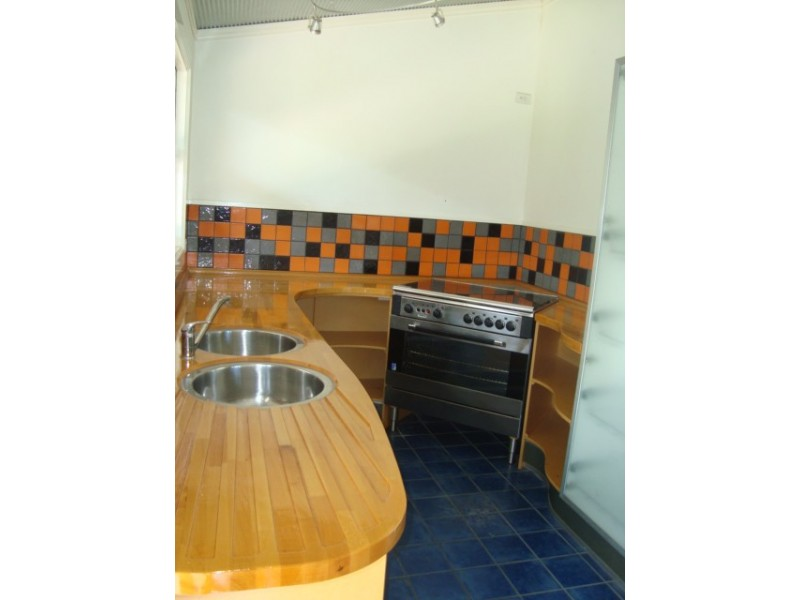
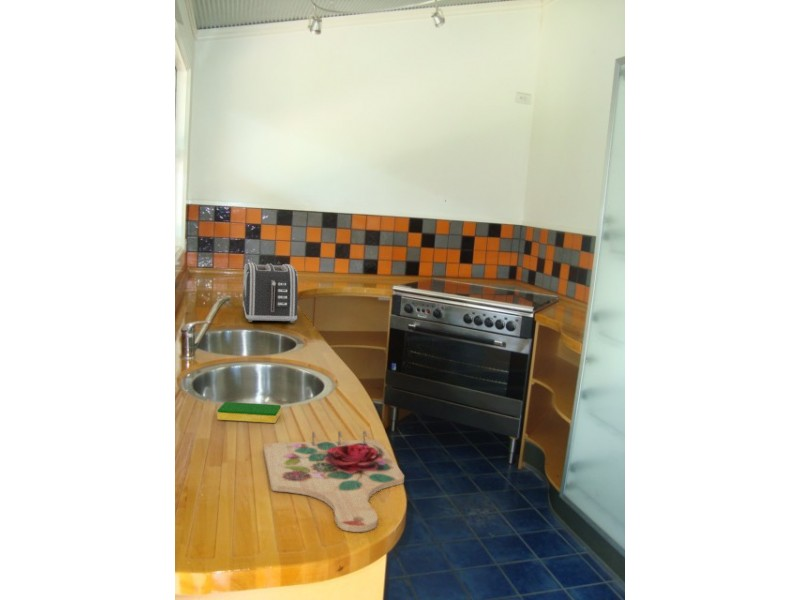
+ cutting board [262,430,405,533]
+ toaster [242,262,299,324]
+ dish sponge [216,401,282,424]
